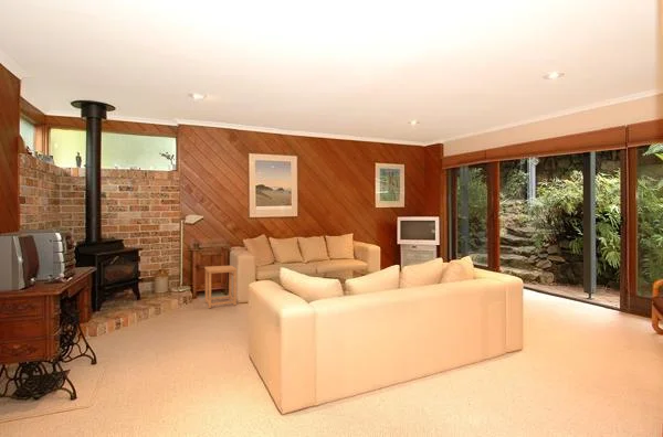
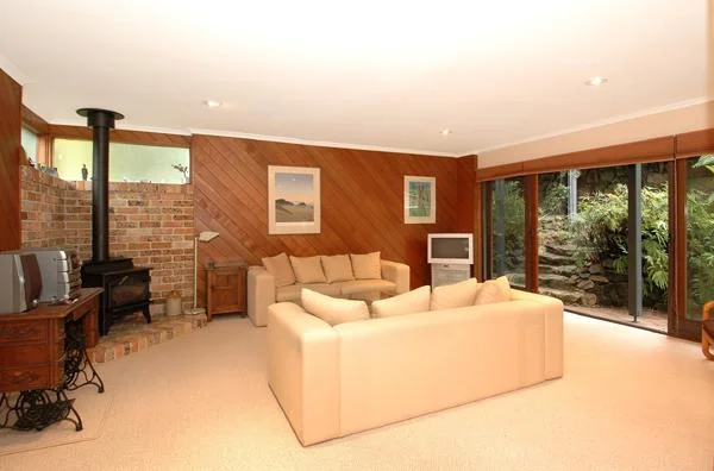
- side table [203,265,238,309]
